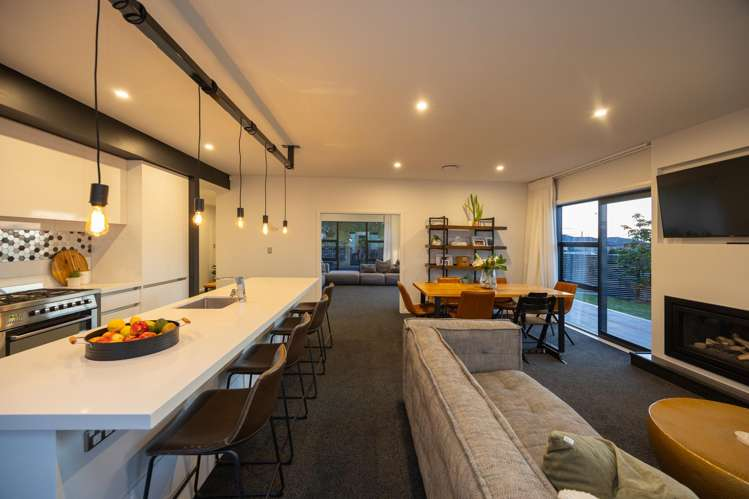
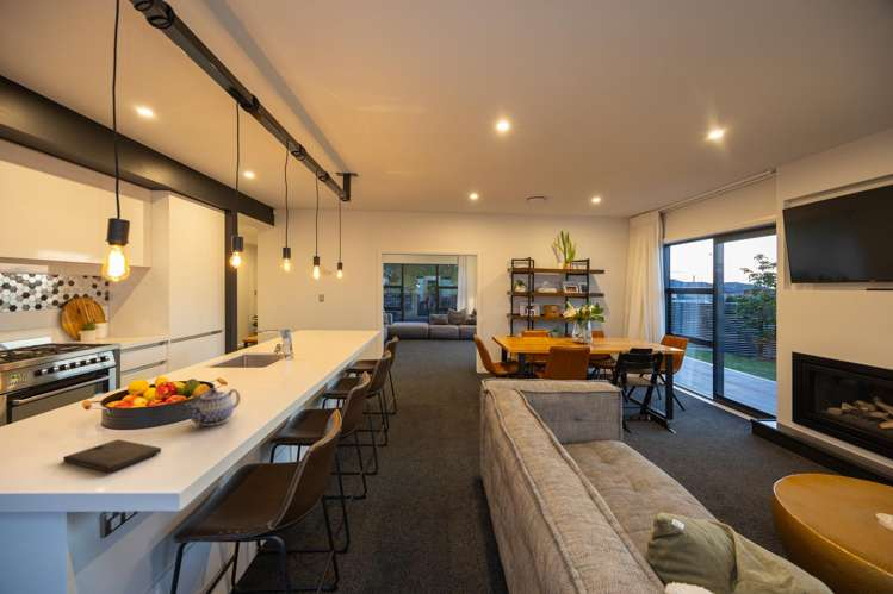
+ cutting board [62,438,162,474]
+ teapot [184,387,241,427]
